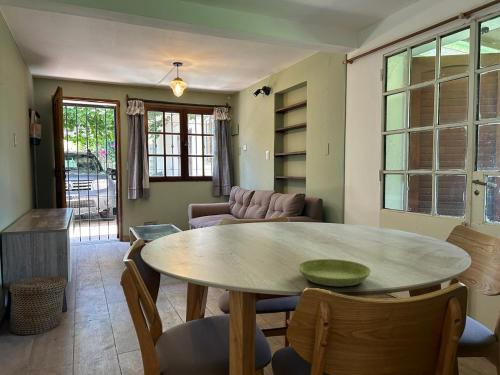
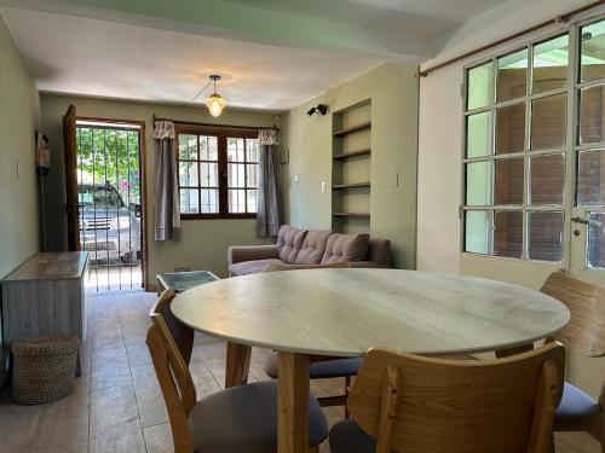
- saucer [297,258,372,287]
